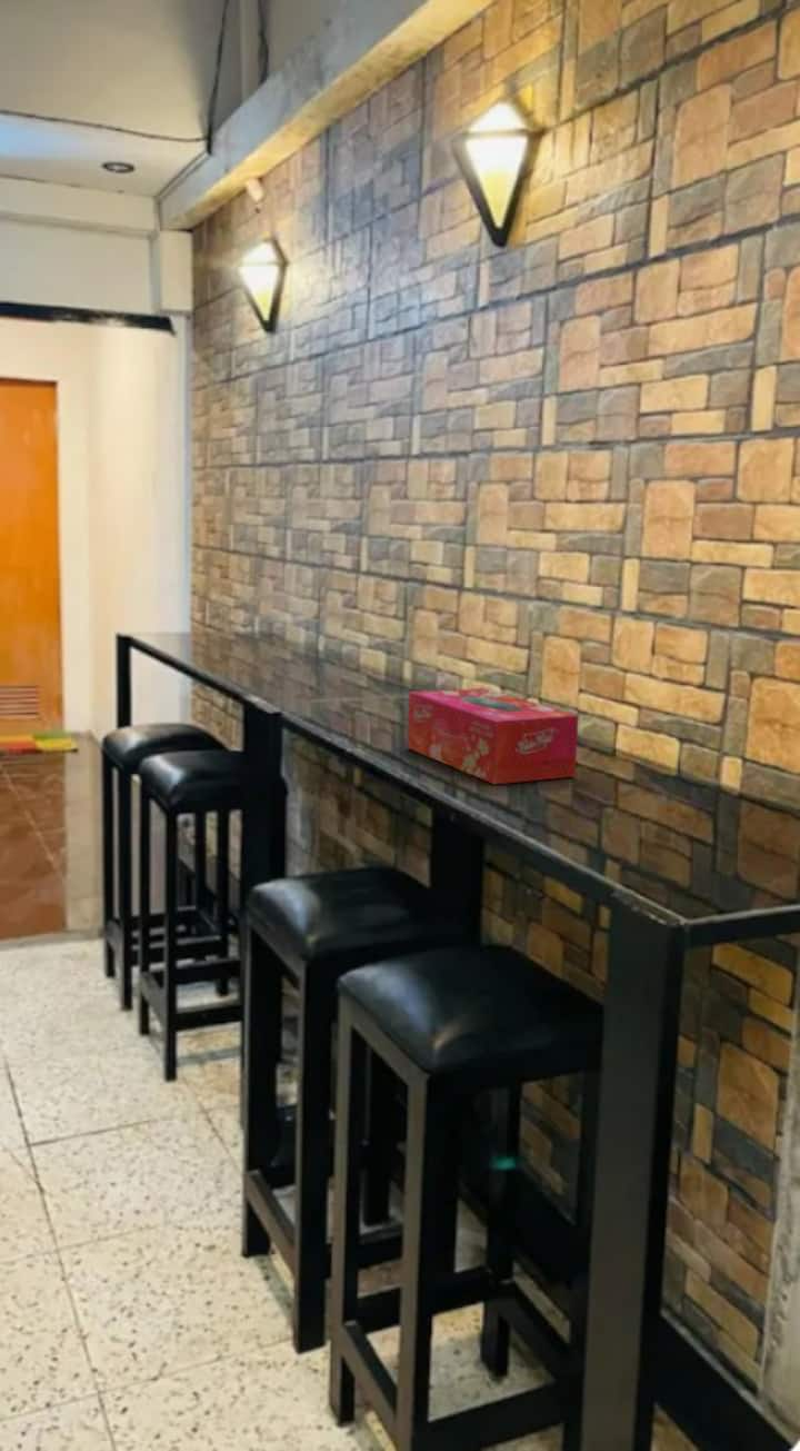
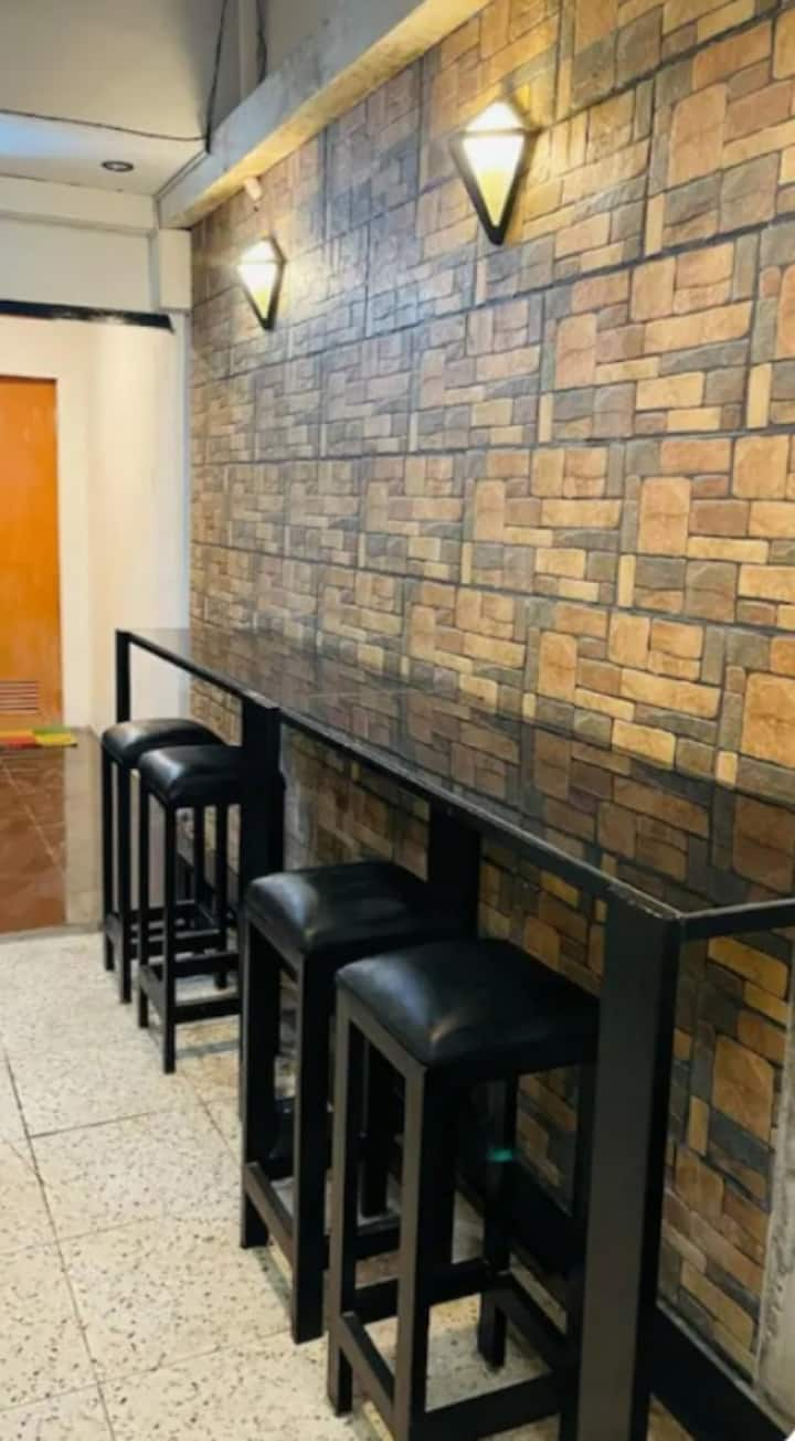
- tissue box [407,687,580,785]
